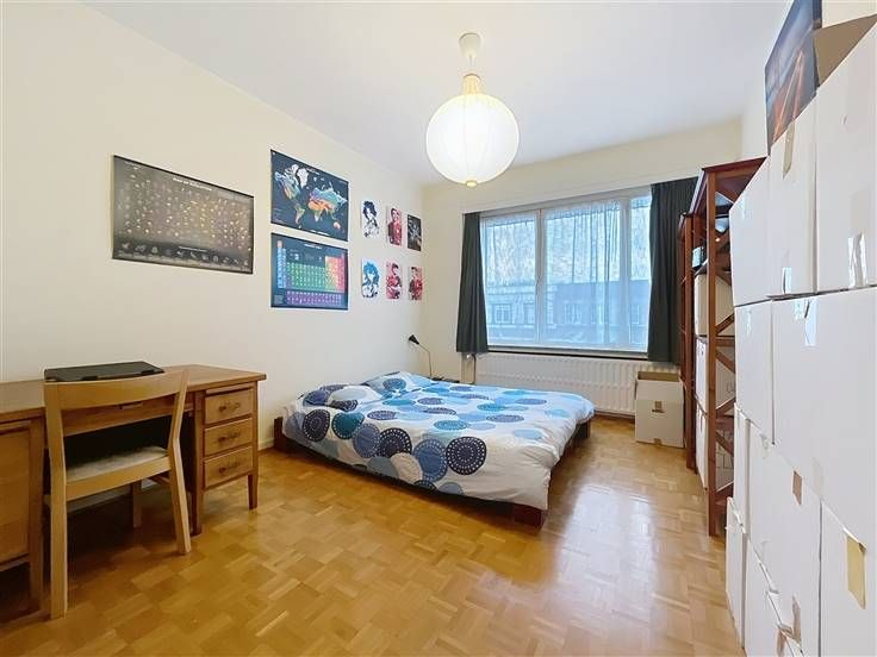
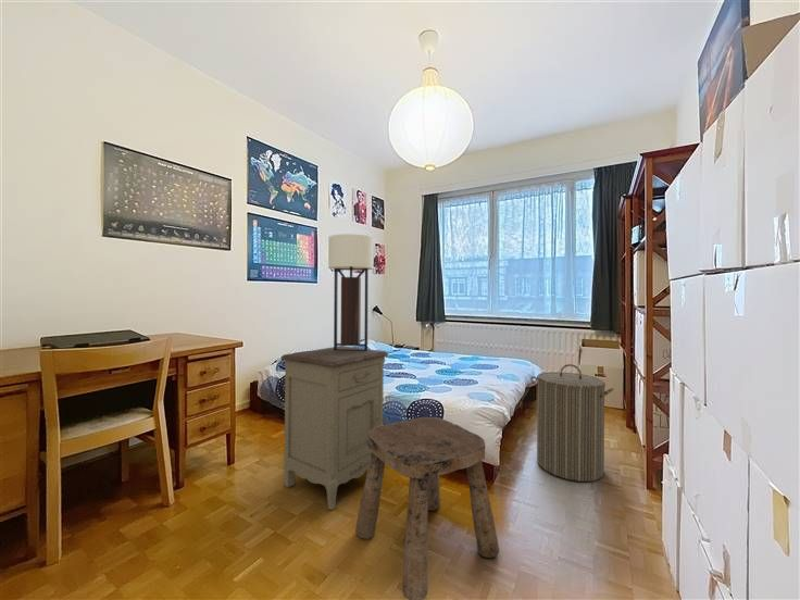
+ stool [354,416,500,600]
+ wall sconce [327,233,375,351]
+ laundry hamper [529,363,614,483]
+ nightstand [279,346,389,511]
